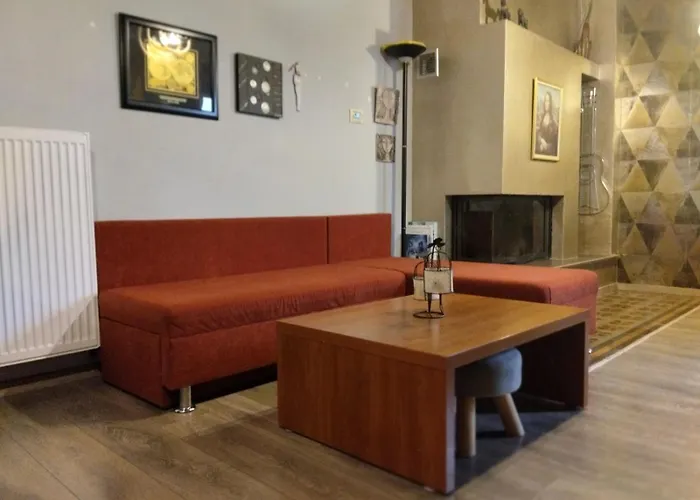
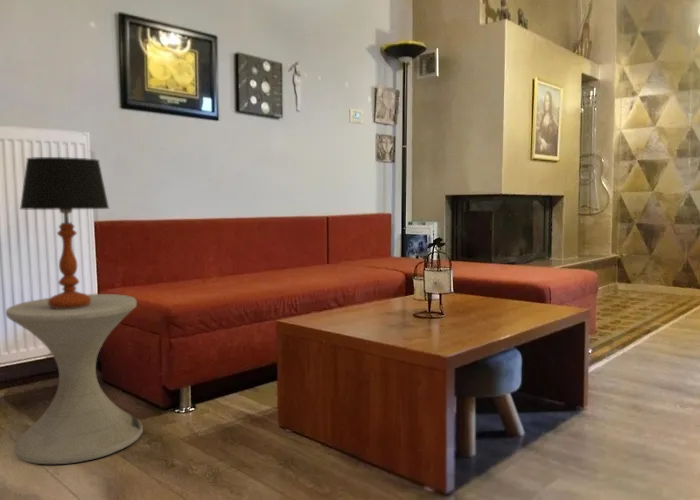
+ side table [5,293,144,465]
+ table lamp [19,156,110,309]
